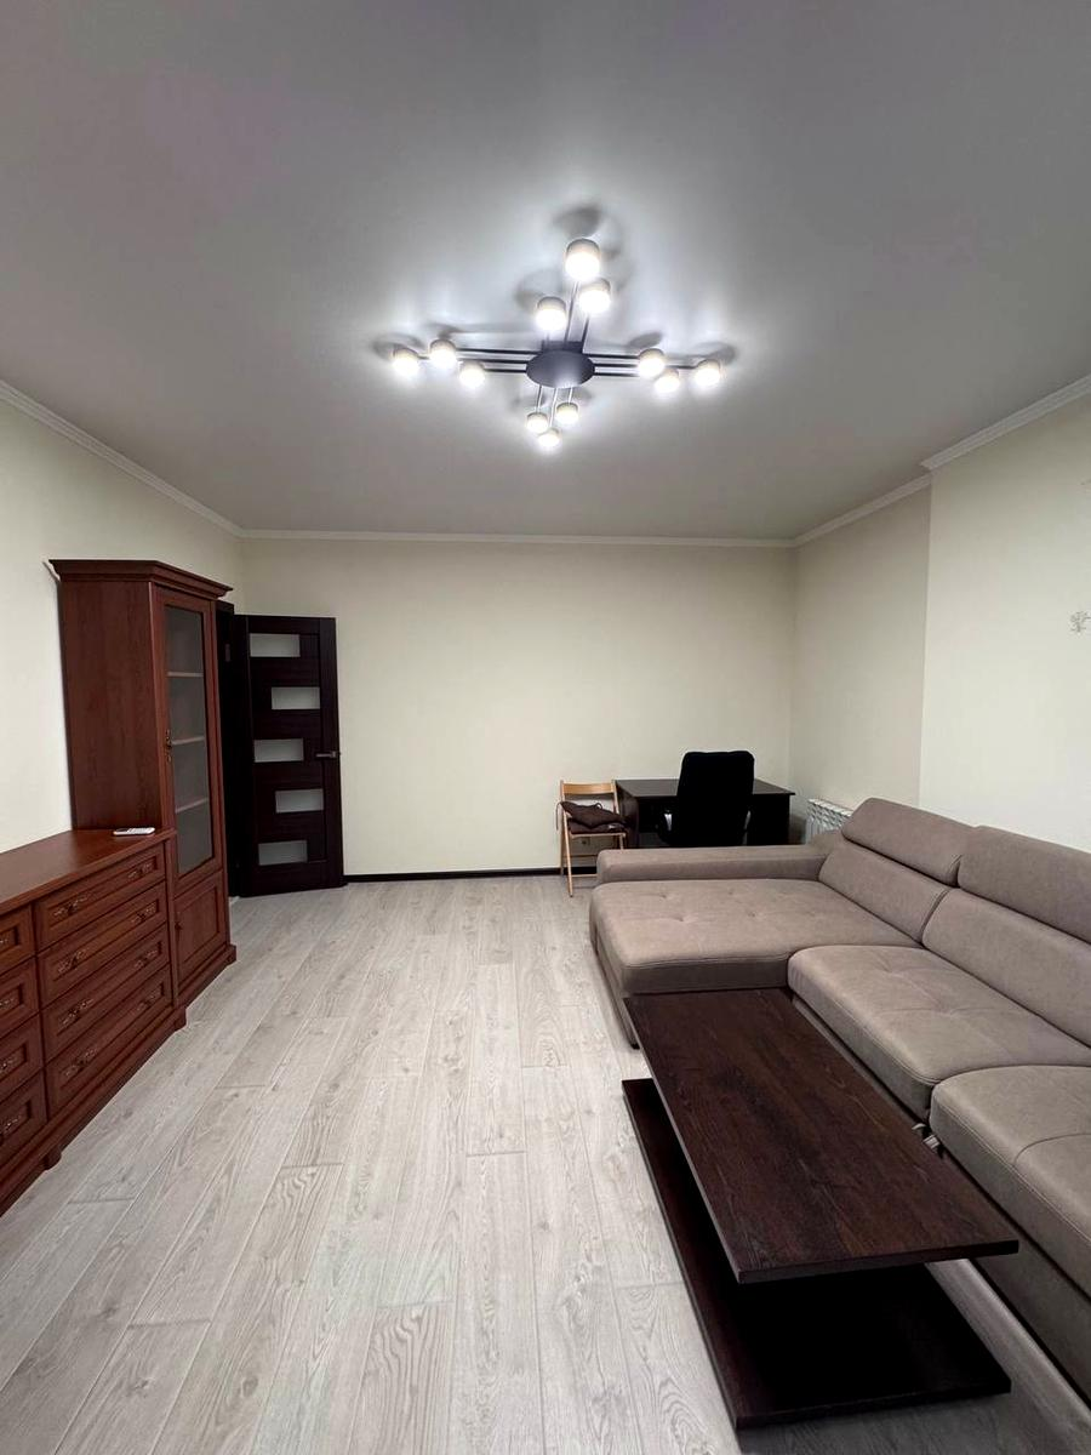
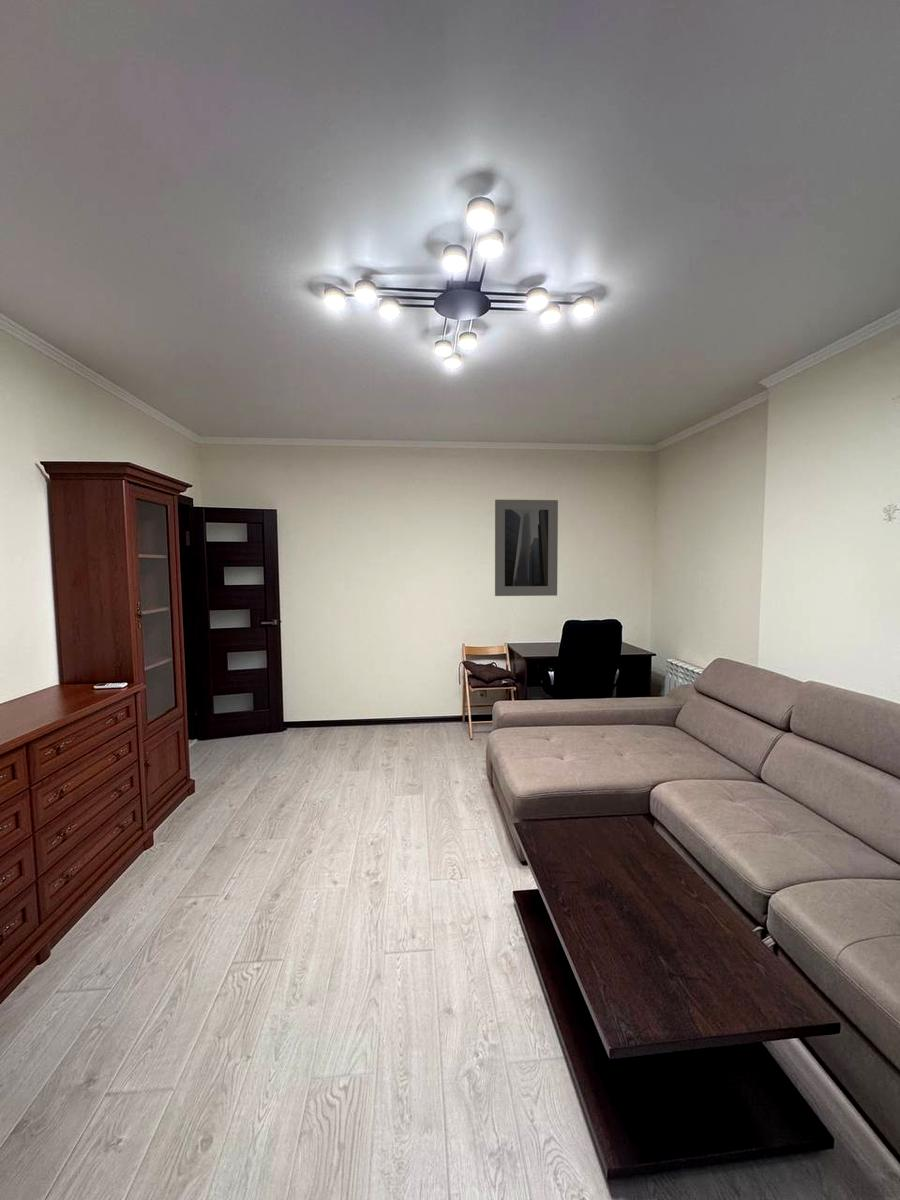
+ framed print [494,499,559,597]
